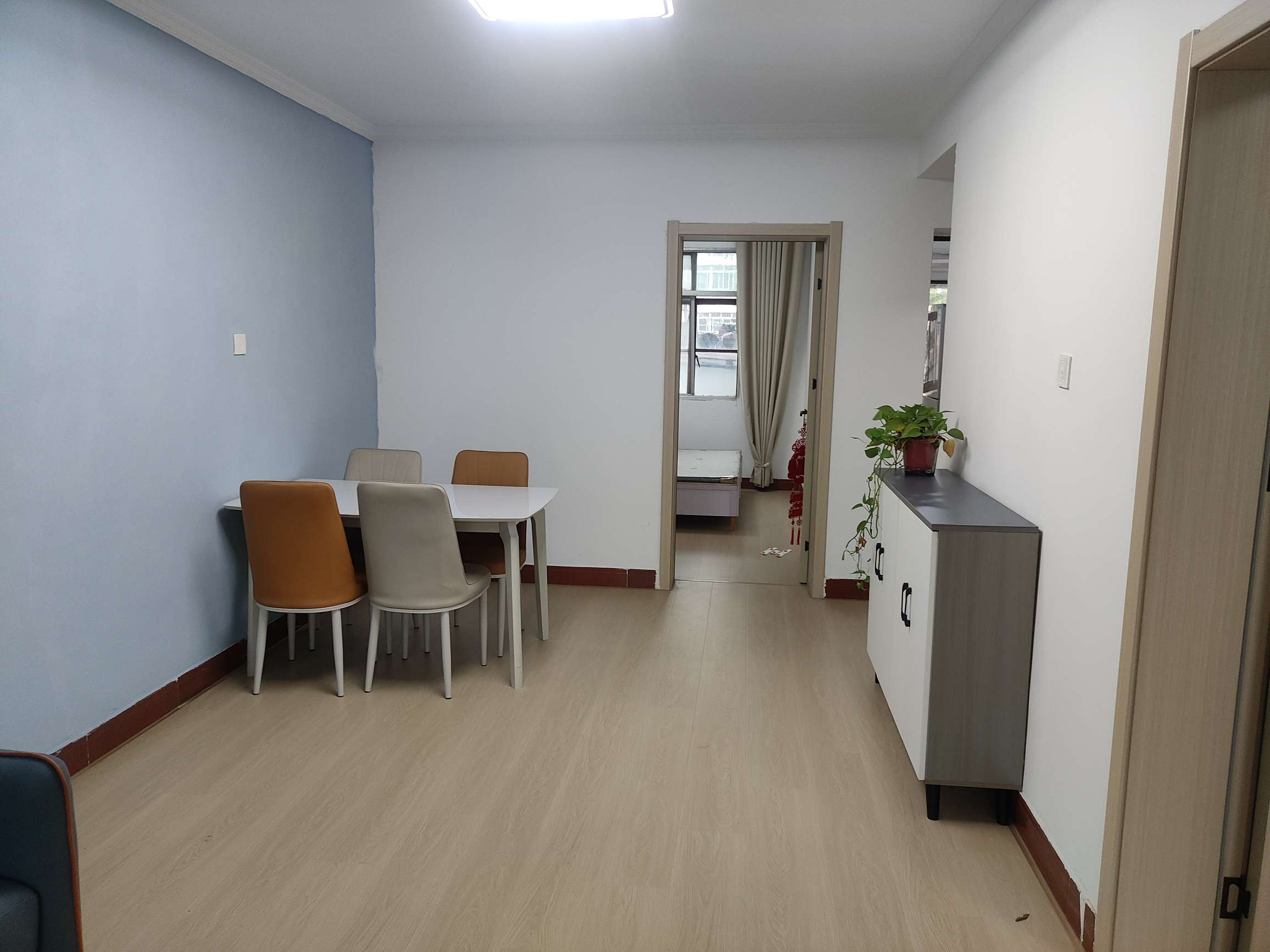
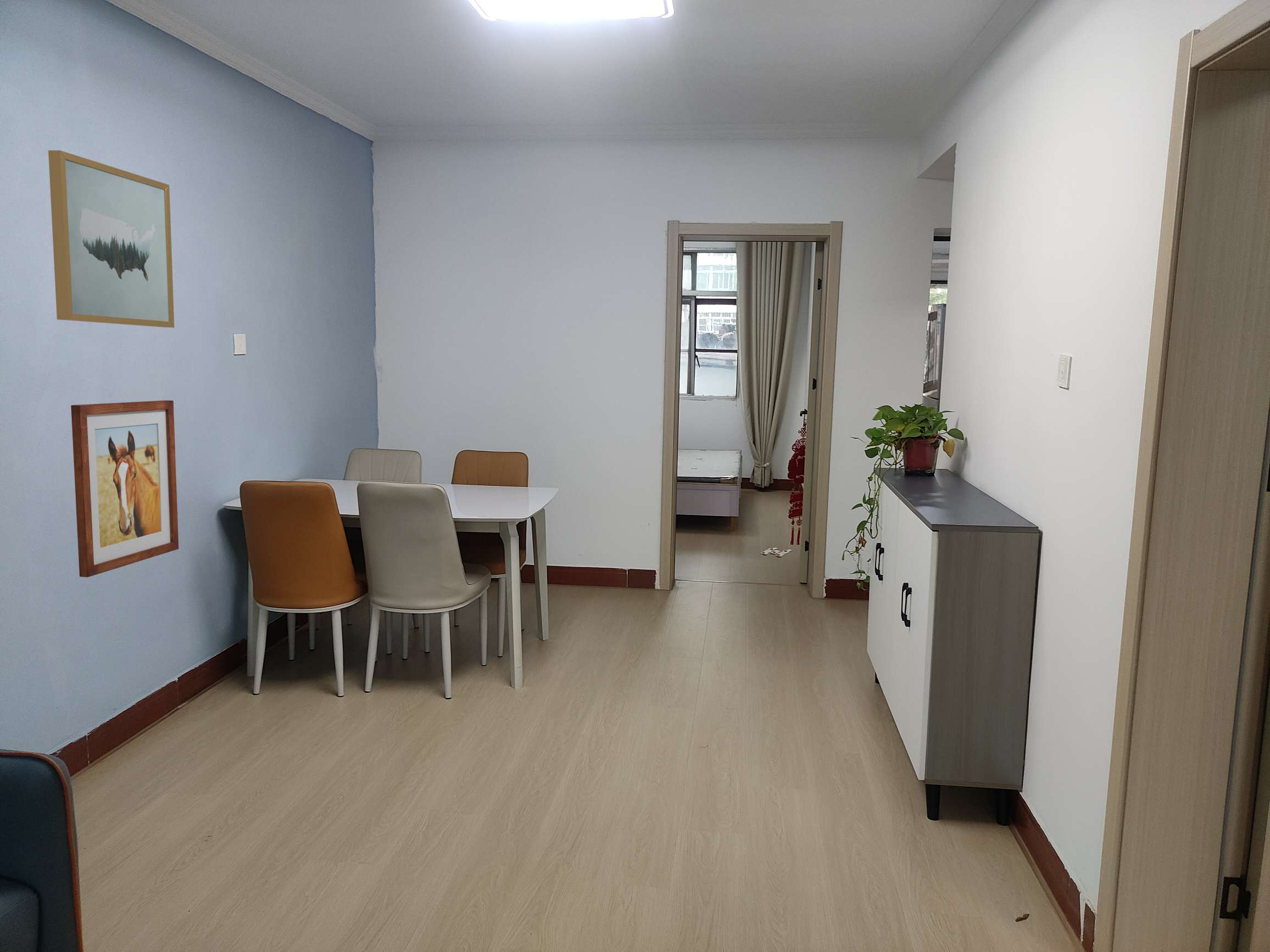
+ wall art [70,400,179,578]
+ wall art [48,150,175,328]
